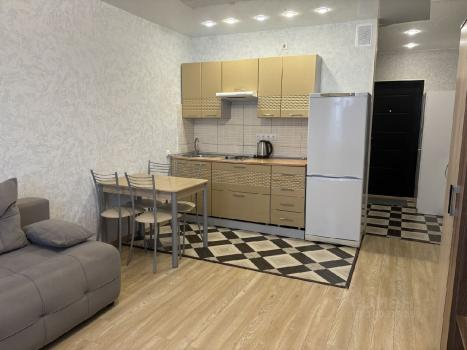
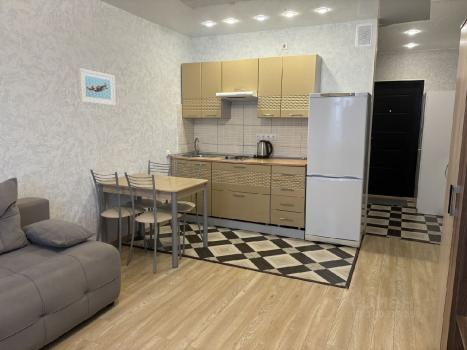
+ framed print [78,68,116,106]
